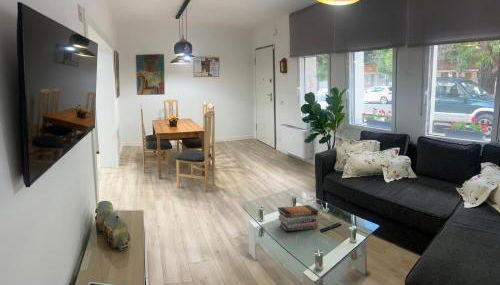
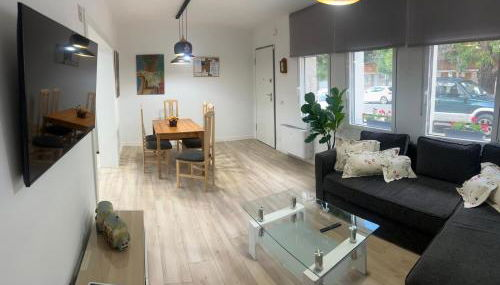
- book stack [277,204,319,232]
